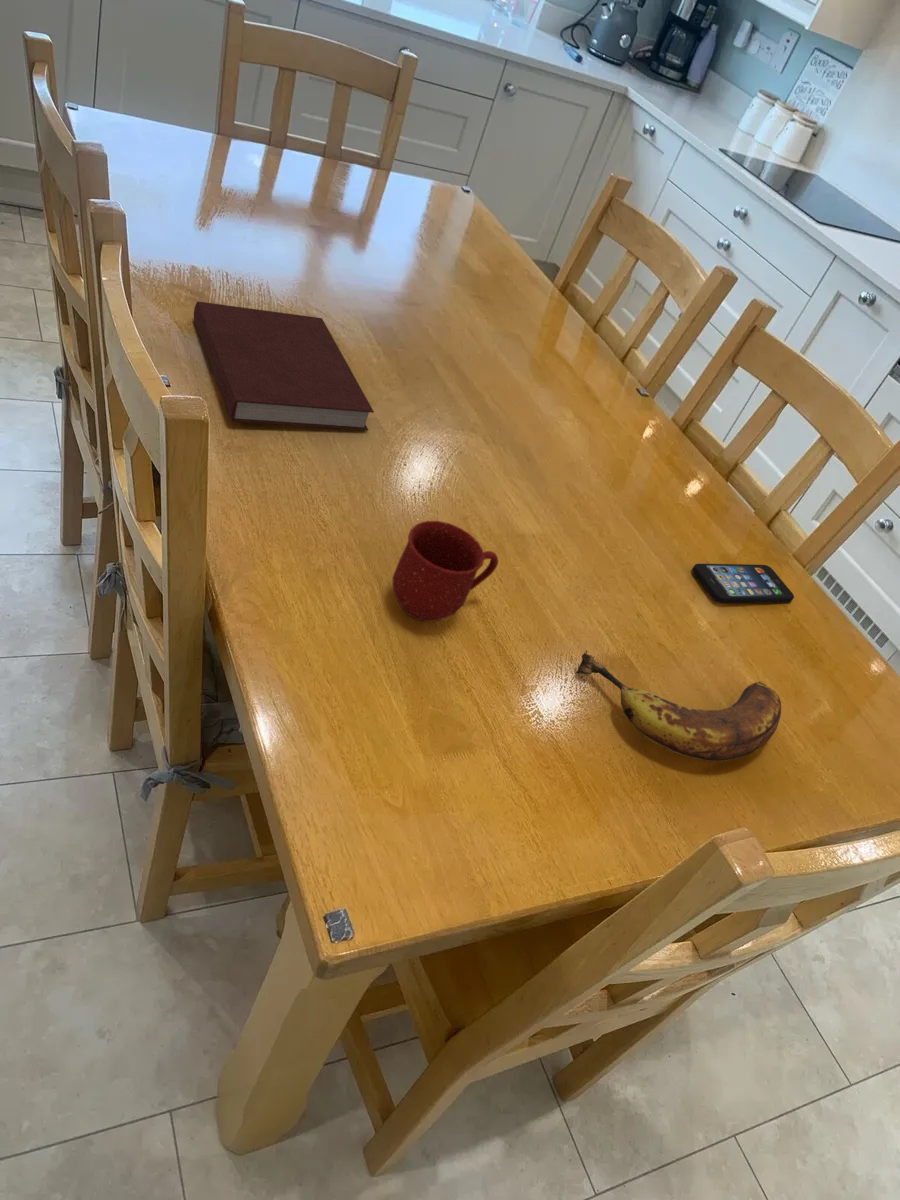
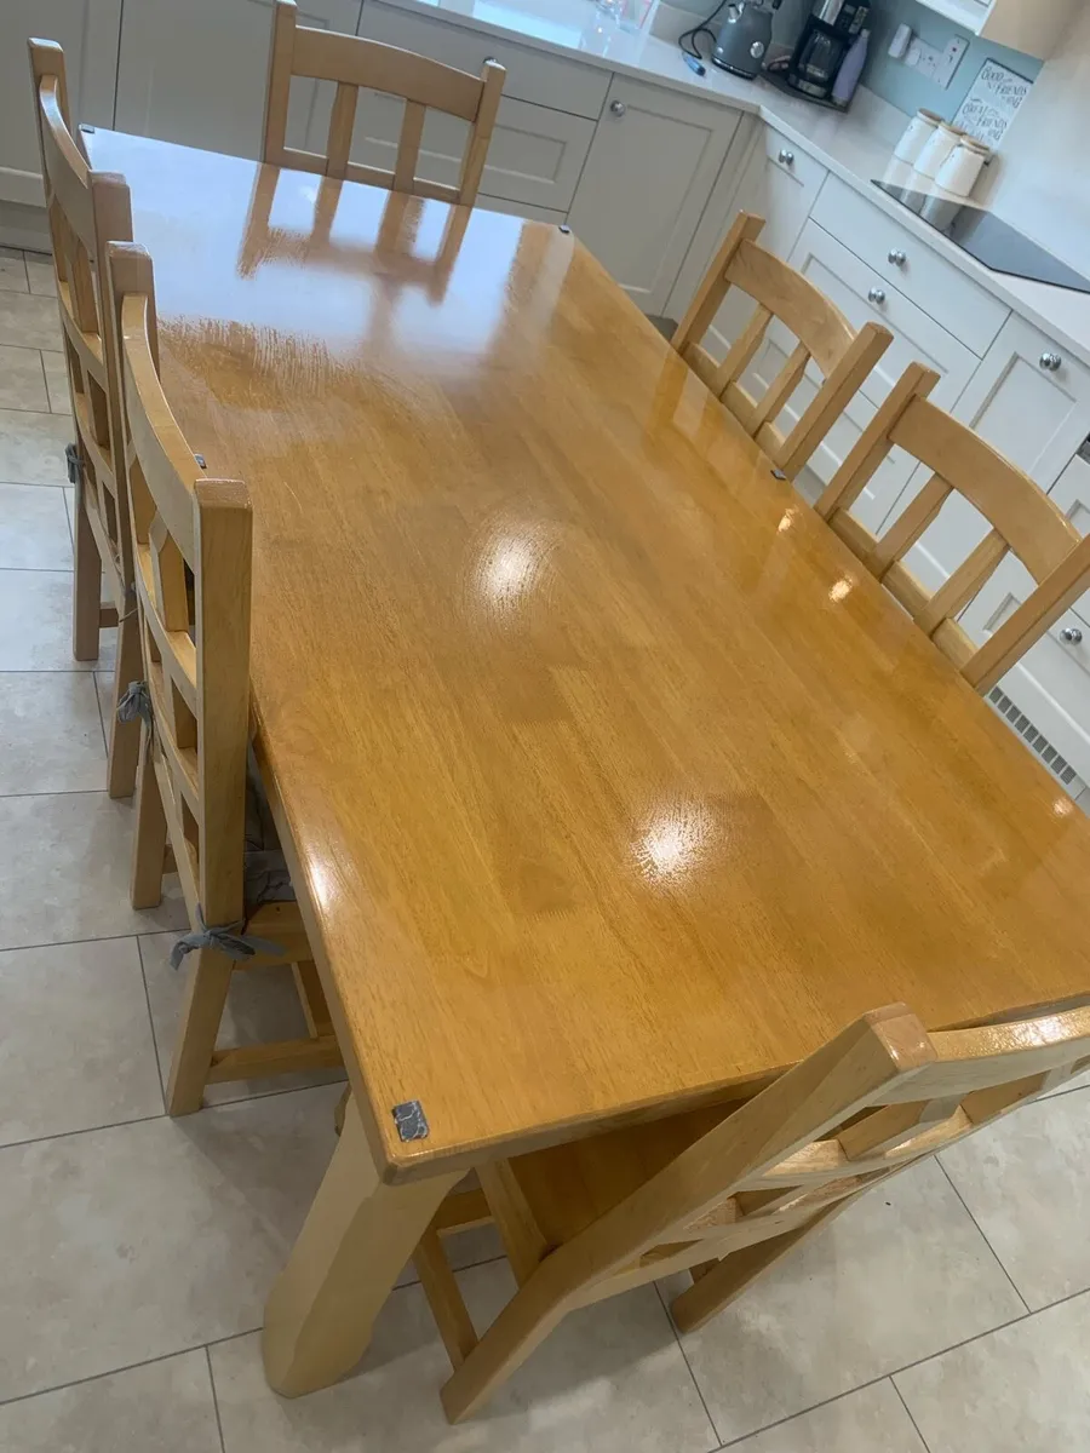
- banana [575,649,782,762]
- mug [392,520,499,623]
- notebook [193,301,375,431]
- smartphone [691,563,795,604]
